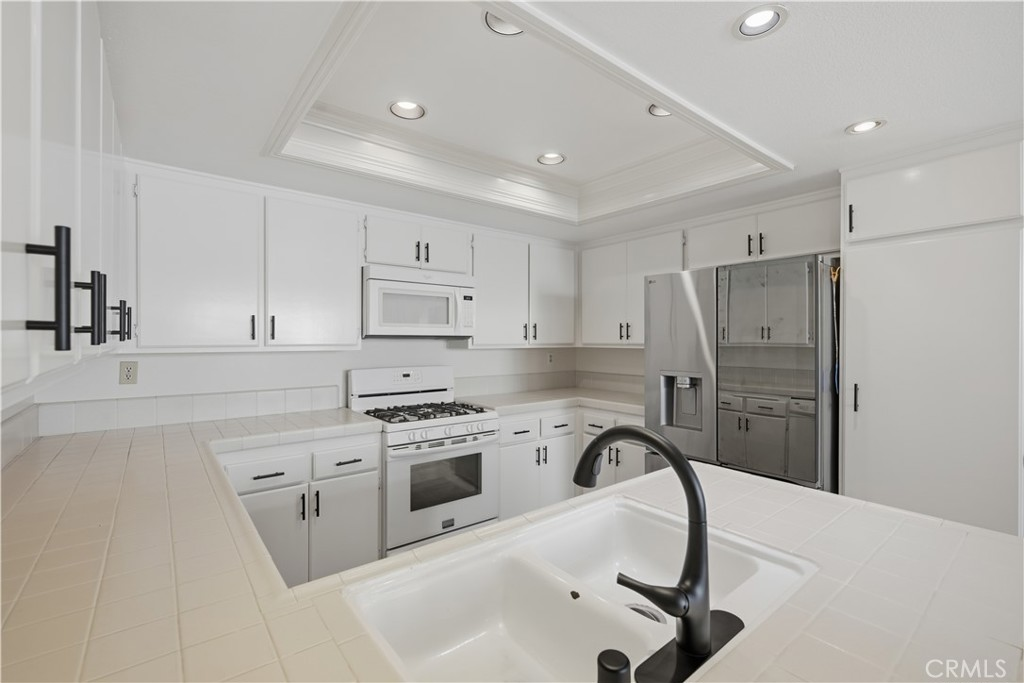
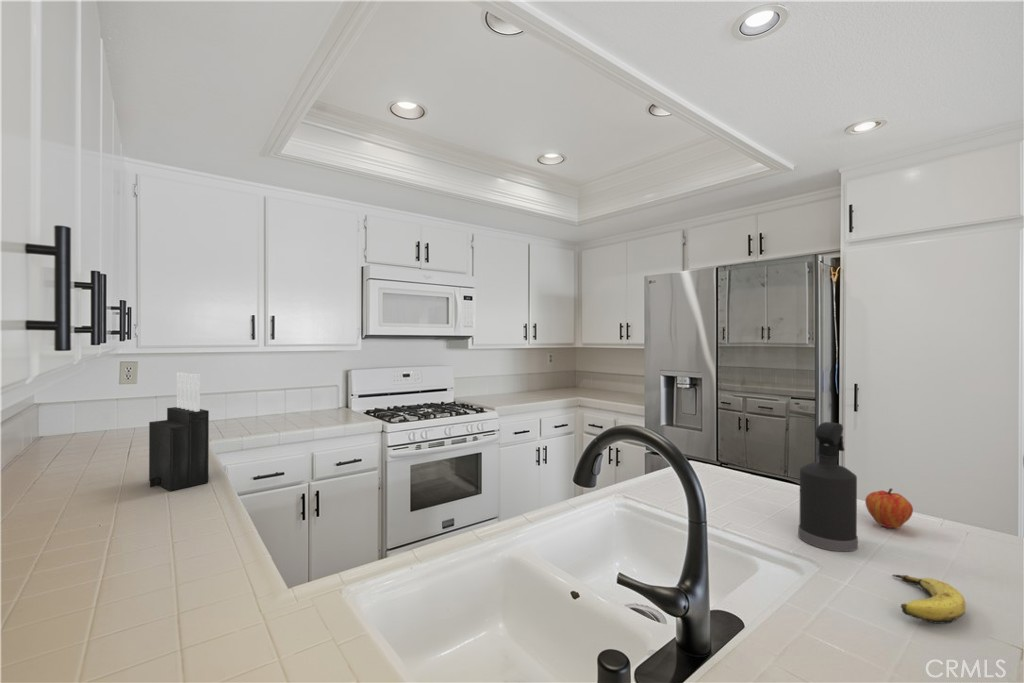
+ banana [891,574,967,625]
+ spray bottle [797,421,859,552]
+ fruit [864,487,914,530]
+ knife block [148,372,210,492]
